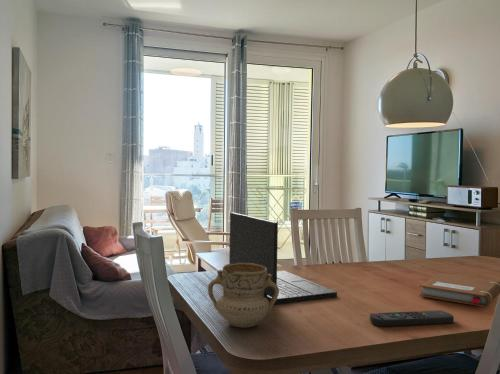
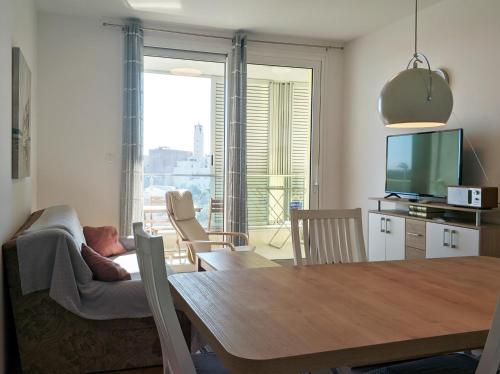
- remote control [369,309,455,327]
- notebook [419,272,500,308]
- laptop [228,211,338,305]
- mug [207,263,279,328]
